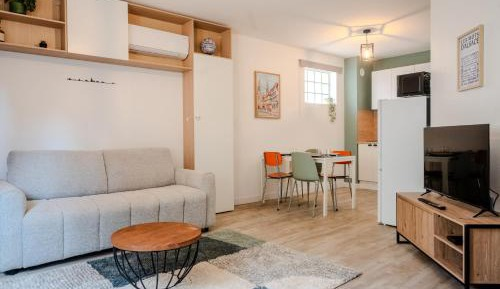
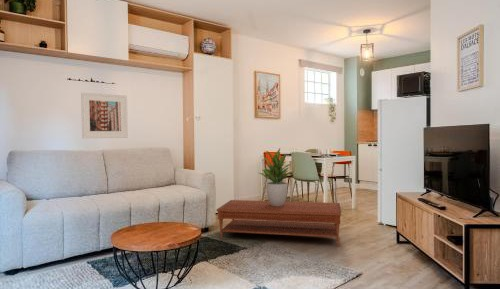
+ coffee table [215,199,342,248]
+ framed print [80,92,129,139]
+ potted plant [258,147,294,206]
